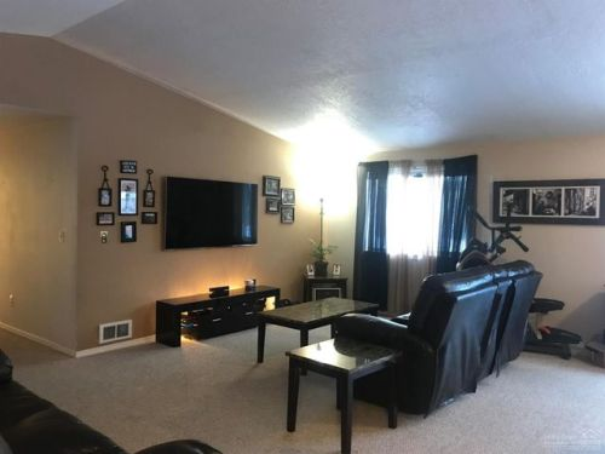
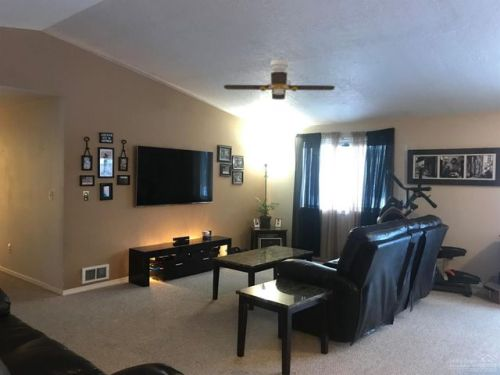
+ ceiling fan [223,58,336,101]
